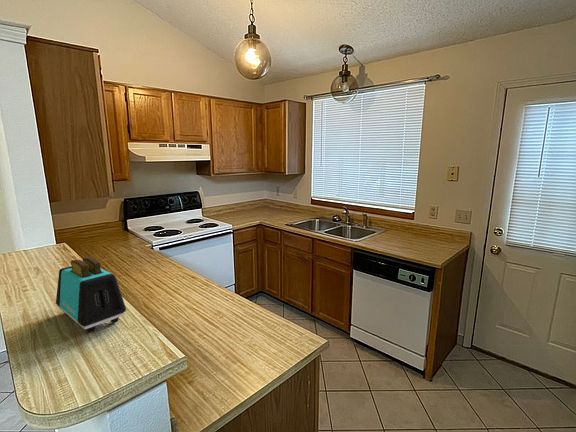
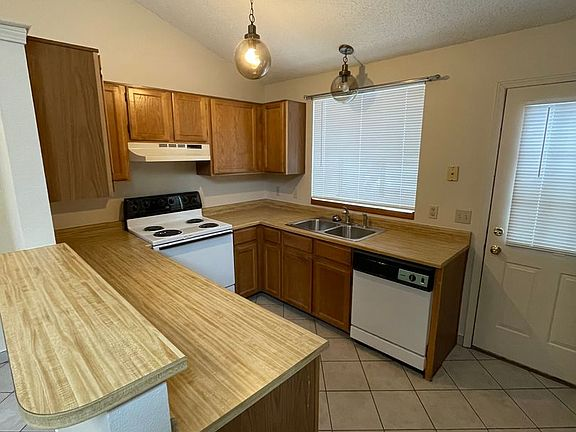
- toaster [55,256,127,333]
